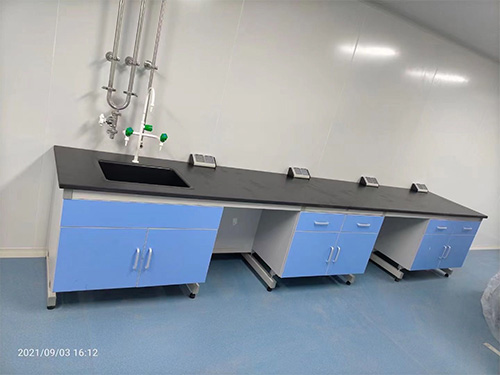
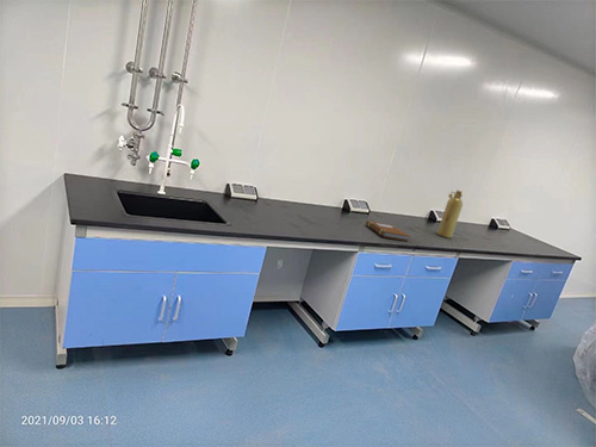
+ spray bottle [436,190,464,240]
+ notebook [365,219,411,242]
